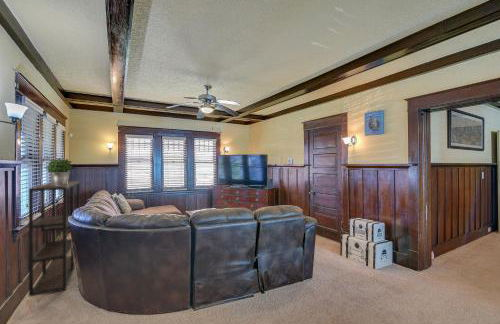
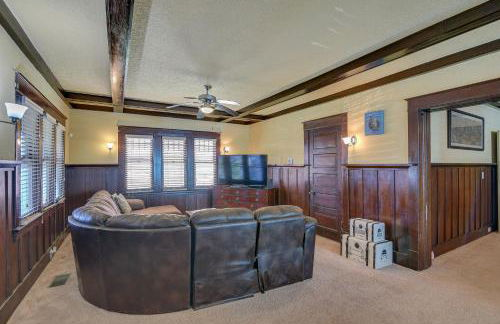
- shelving unit [28,180,81,298]
- potted plant [43,157,75,185]
